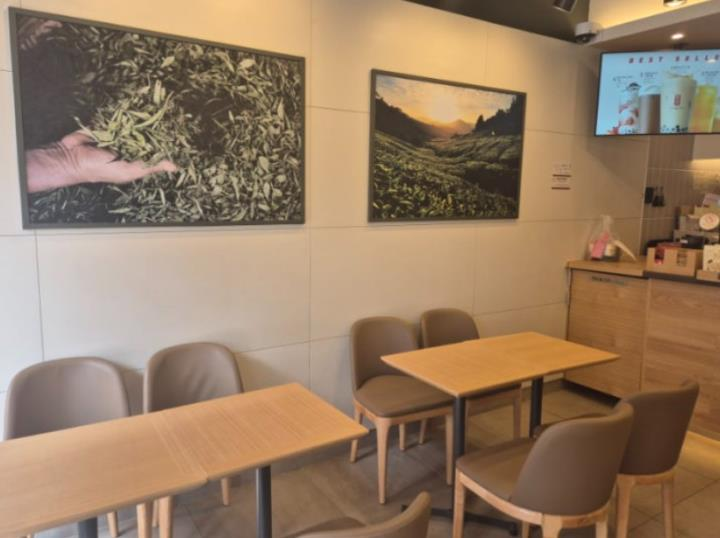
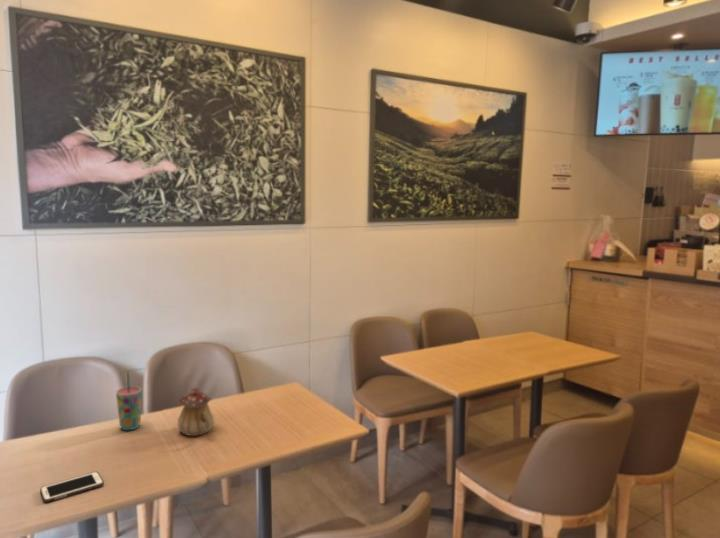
+ cup [115,371,143,431]
+ teapot [177,387,216,437]
+ cell phone [39,471,105,503]
